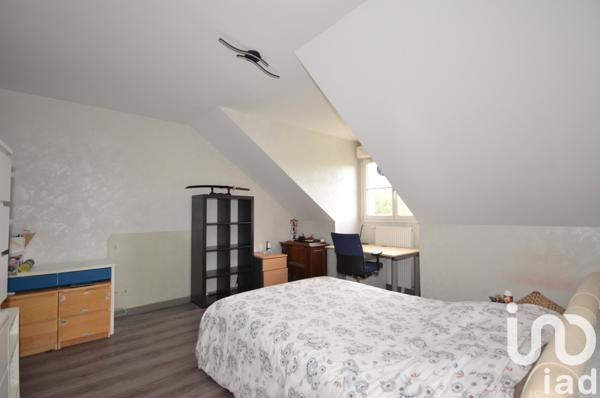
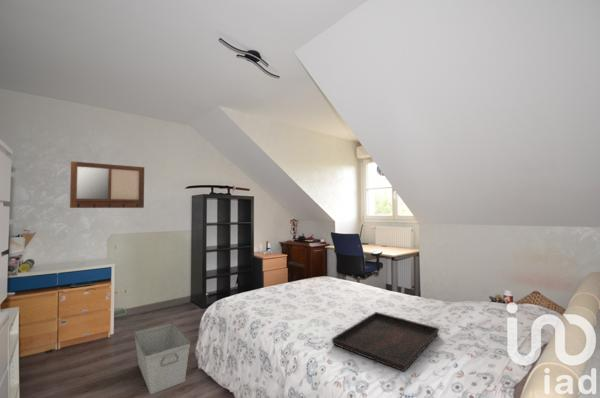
+ writing board [69,160,145,209]
+ storage bin [133,321,191,395]
+ serving tray [331,311,440,372]
